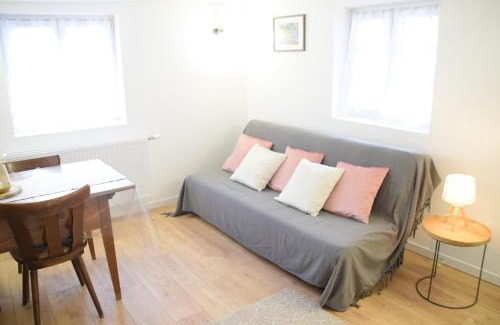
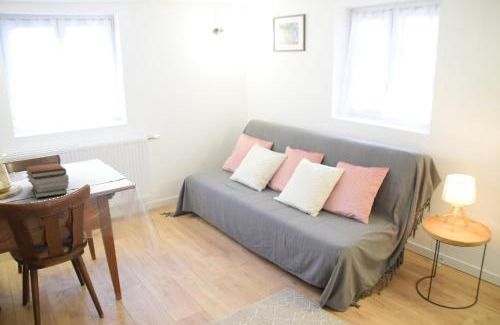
+ book stack [24,161,70,199]
